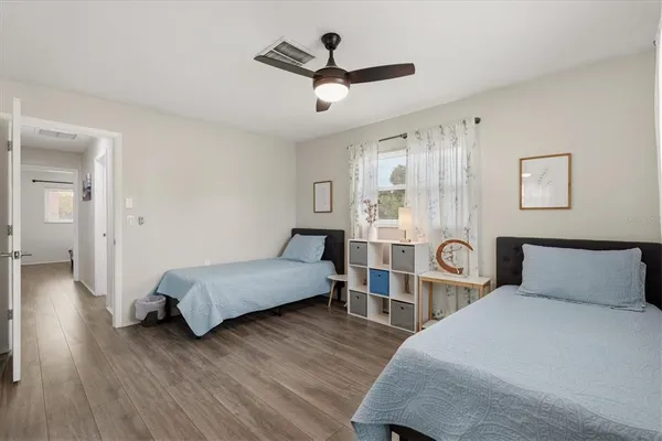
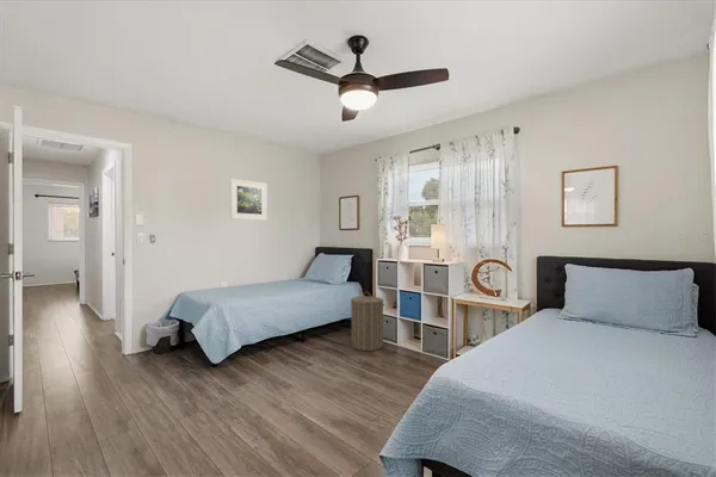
+ laundry hamper [350,291,385,352]
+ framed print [229,178,268,222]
